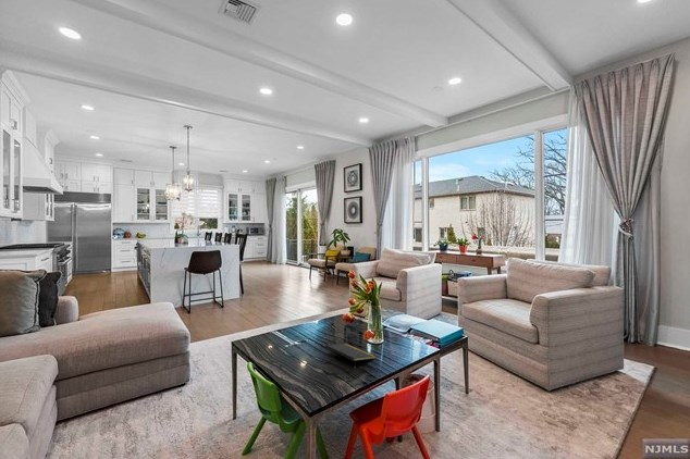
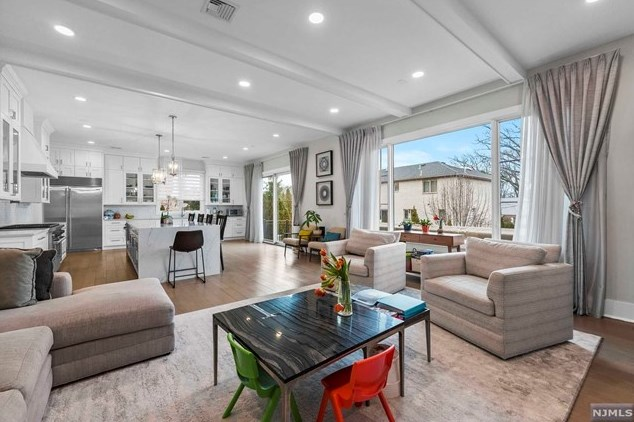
- notepad [324,343,377,365]
